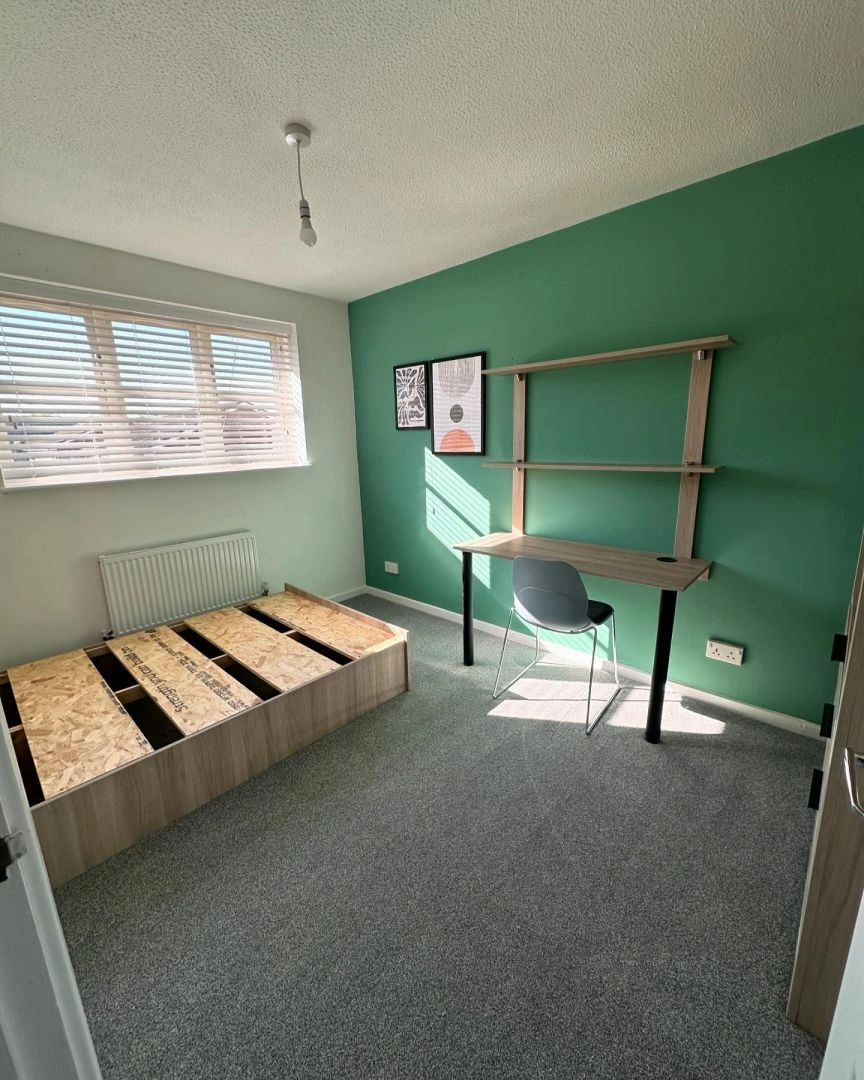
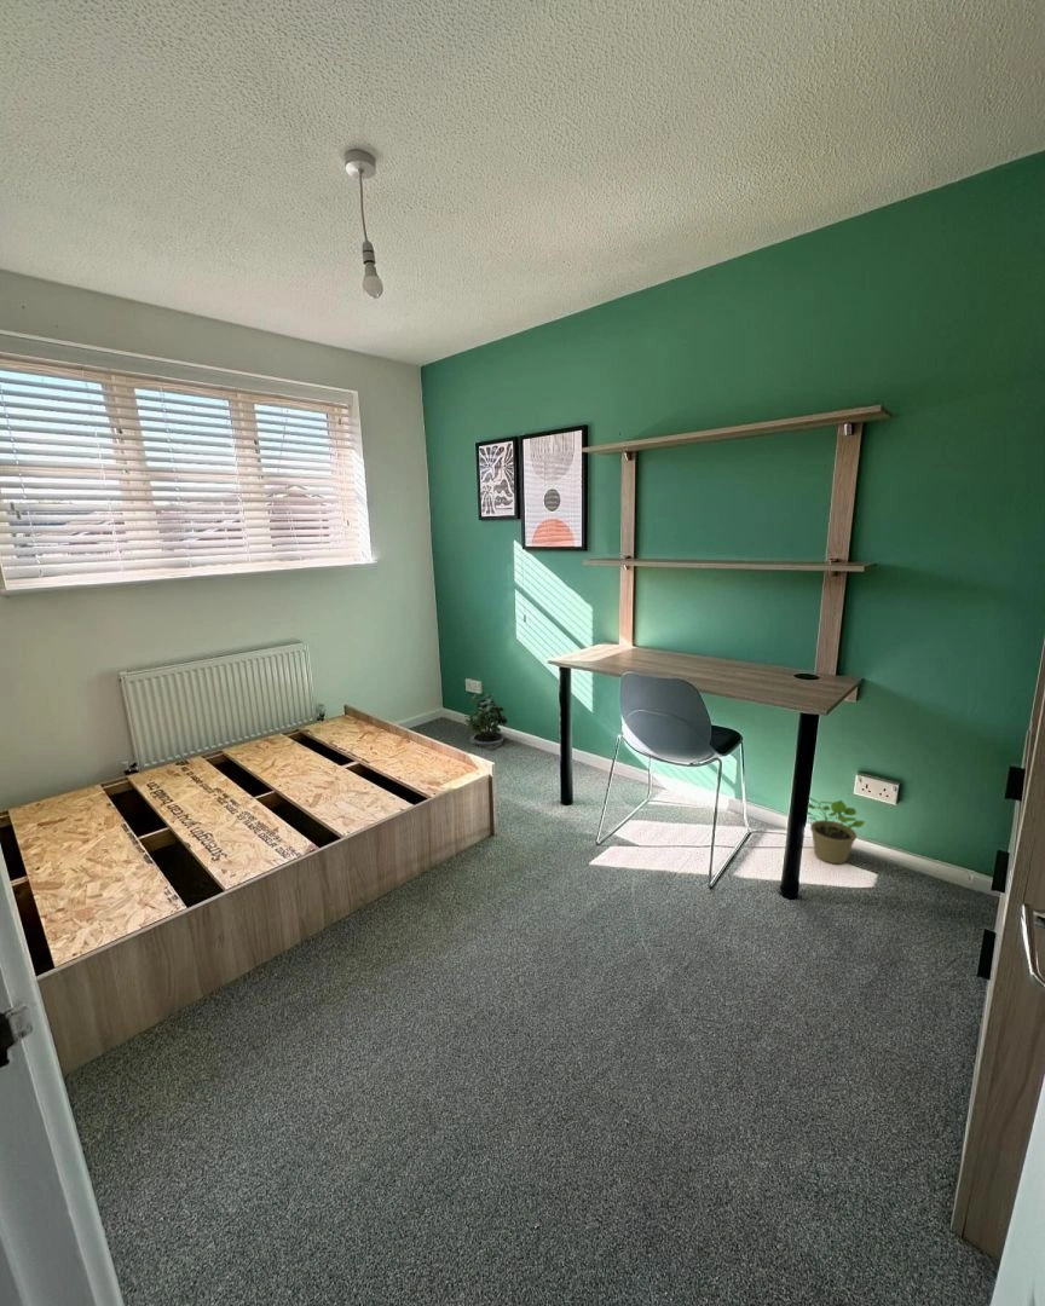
+ potted plant [806,796,866,865]
+ potted plant [463,692,509,752]
